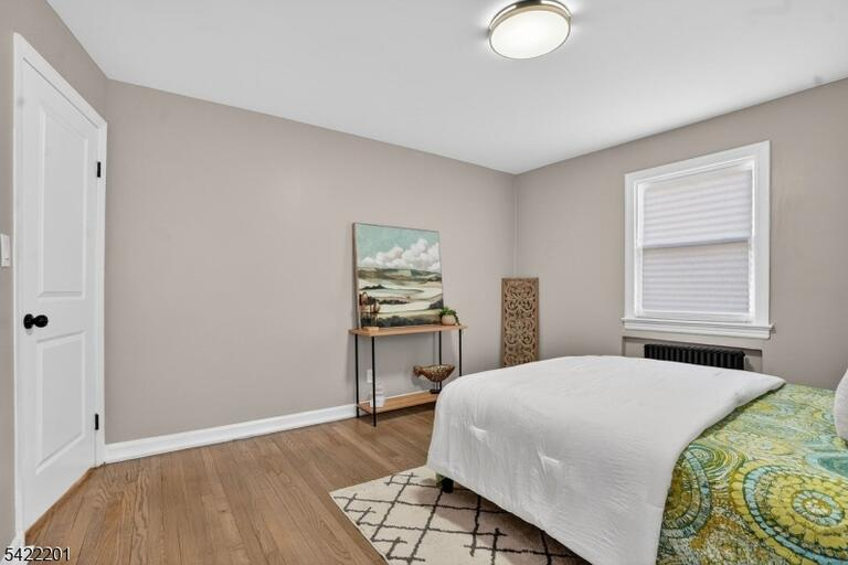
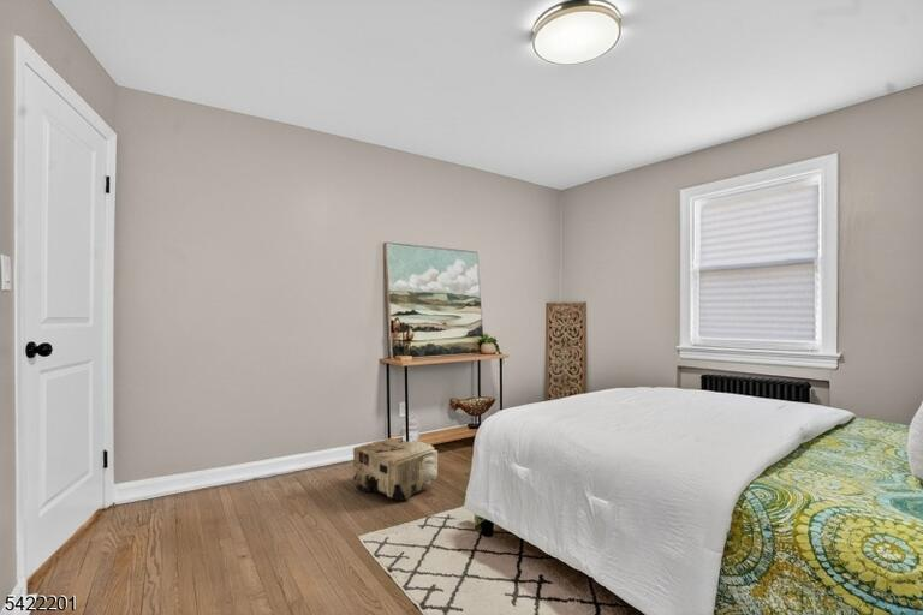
+ pouf [351,437,439,503]
